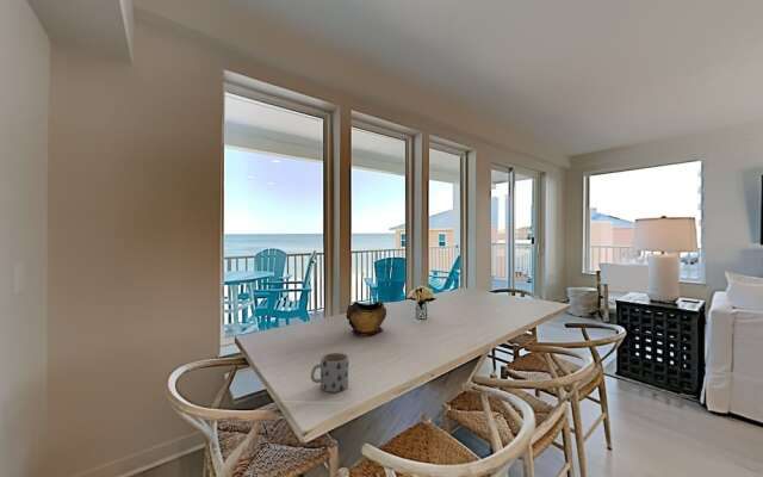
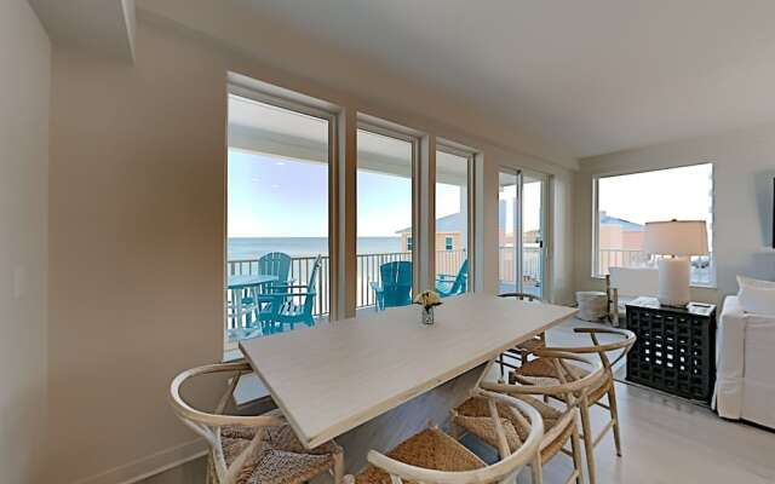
- mug [310,352,349,394]
- decorative bowl [346,301,387,336]
